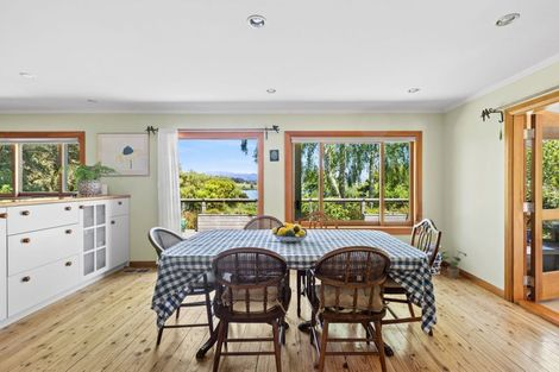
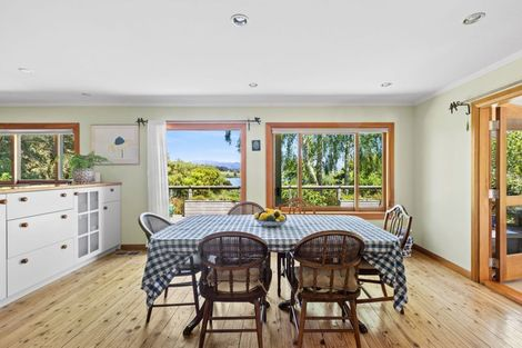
- potted plant [441,251,467,279]
